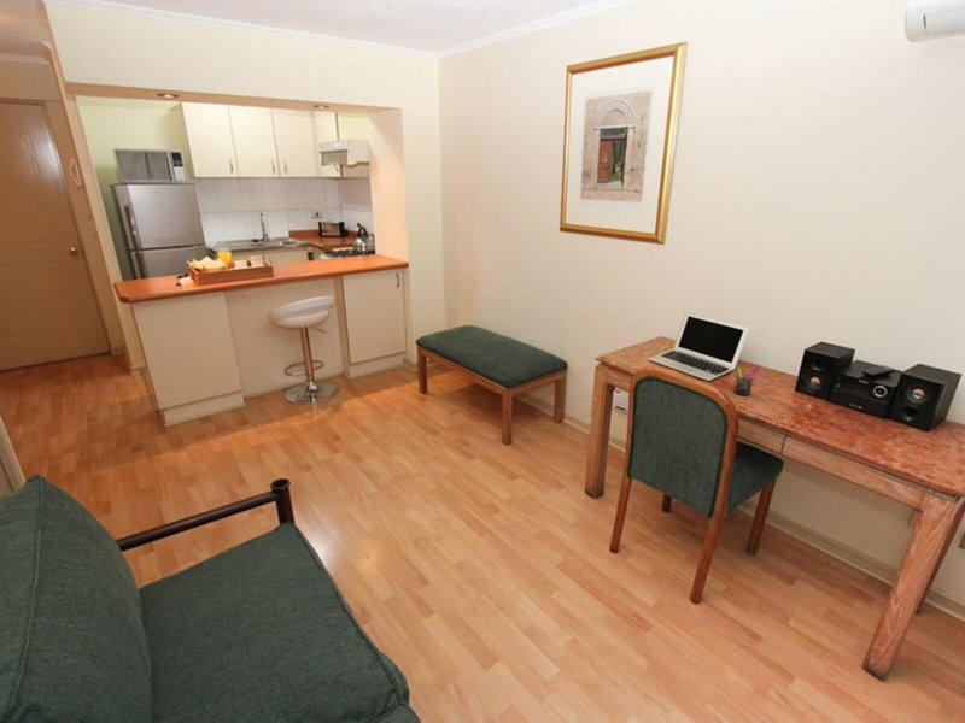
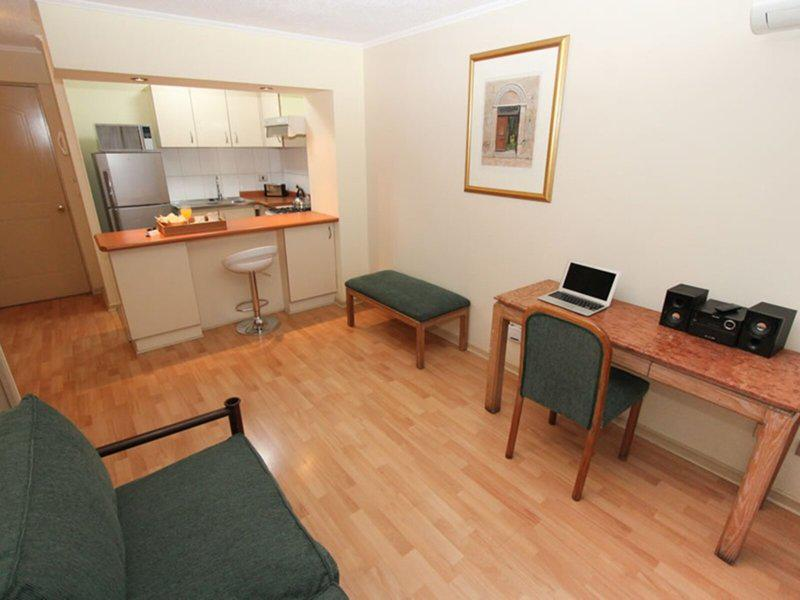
- pen holder [733,362,761,396]
